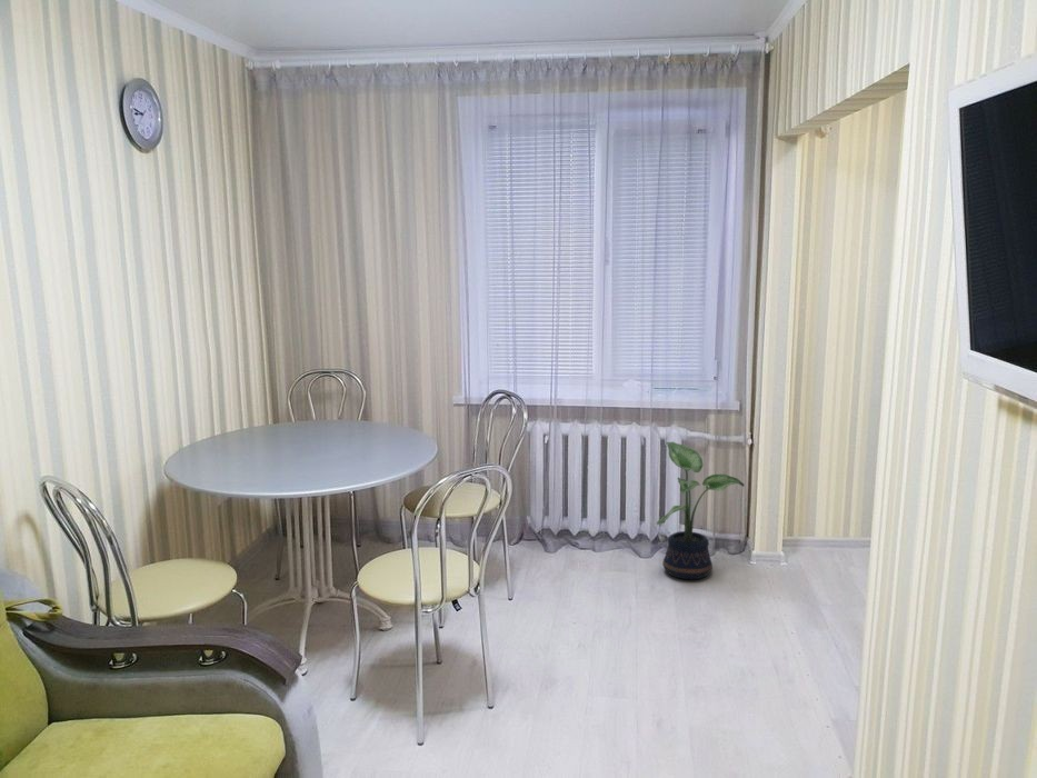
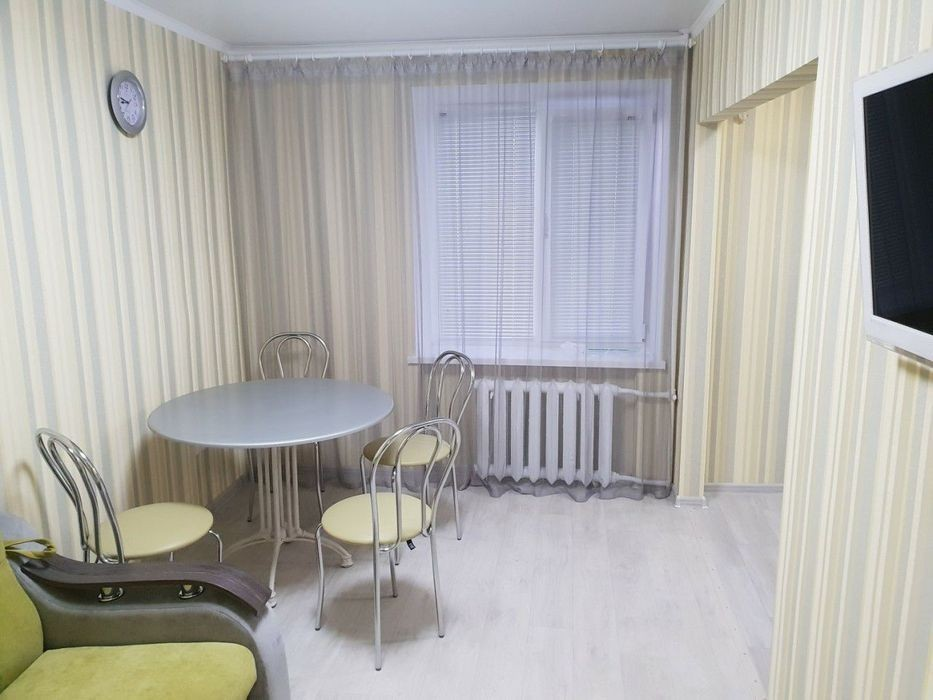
- potted plant [656,441,746,580]
